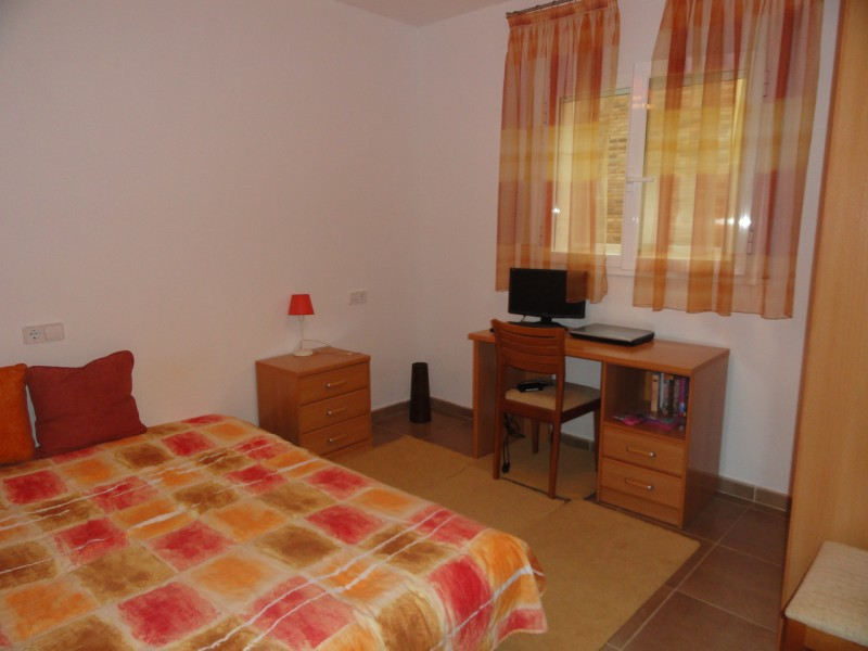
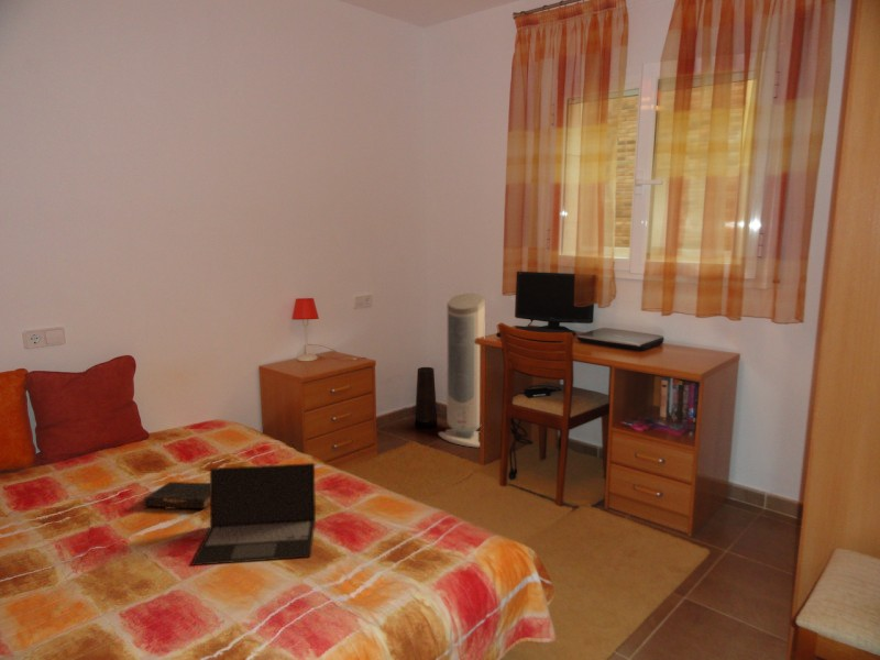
+ air purifier [438,293,486,449]
+ laptop [190,462,317,566]
+ book [143,481,210,510]
